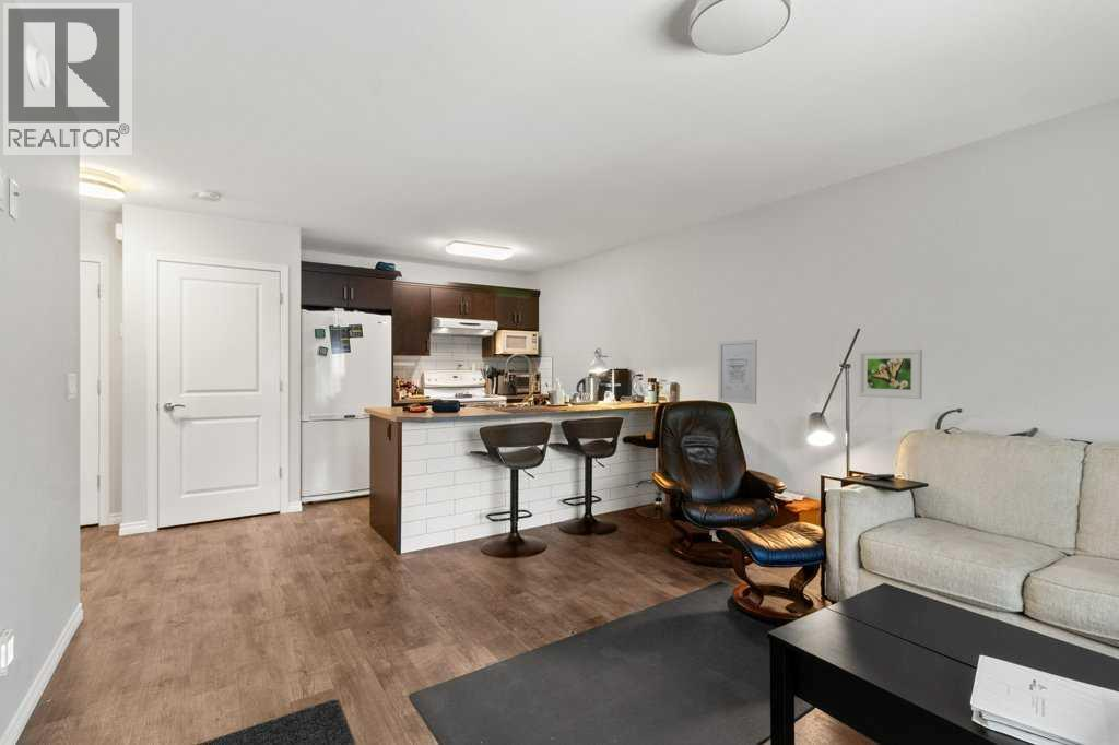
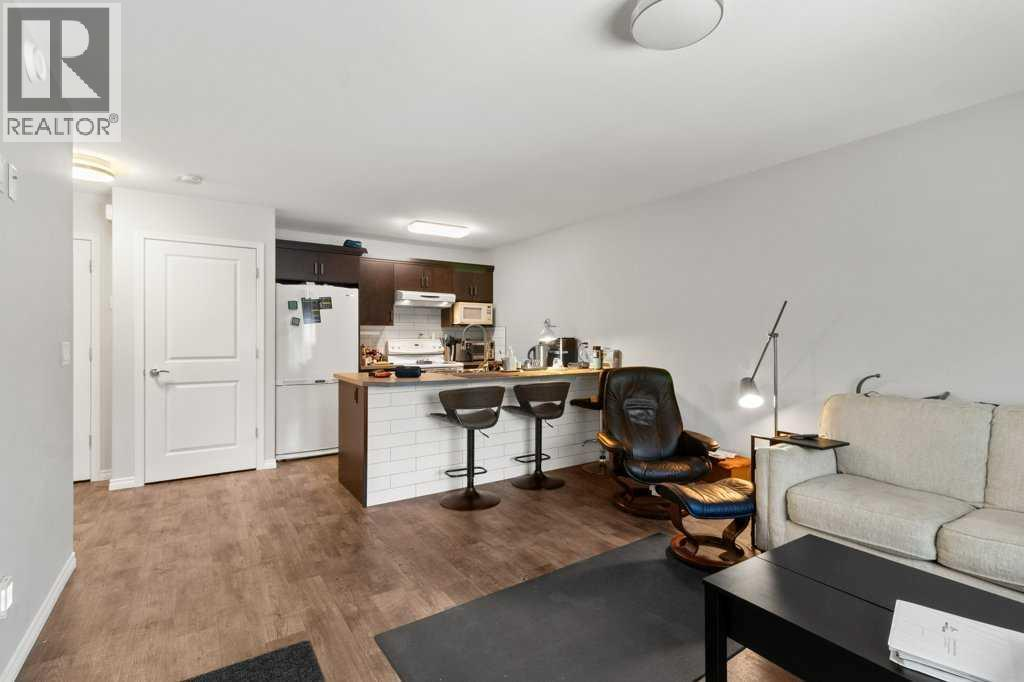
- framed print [857,348,923,400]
- wall art [717,339,758,405]
